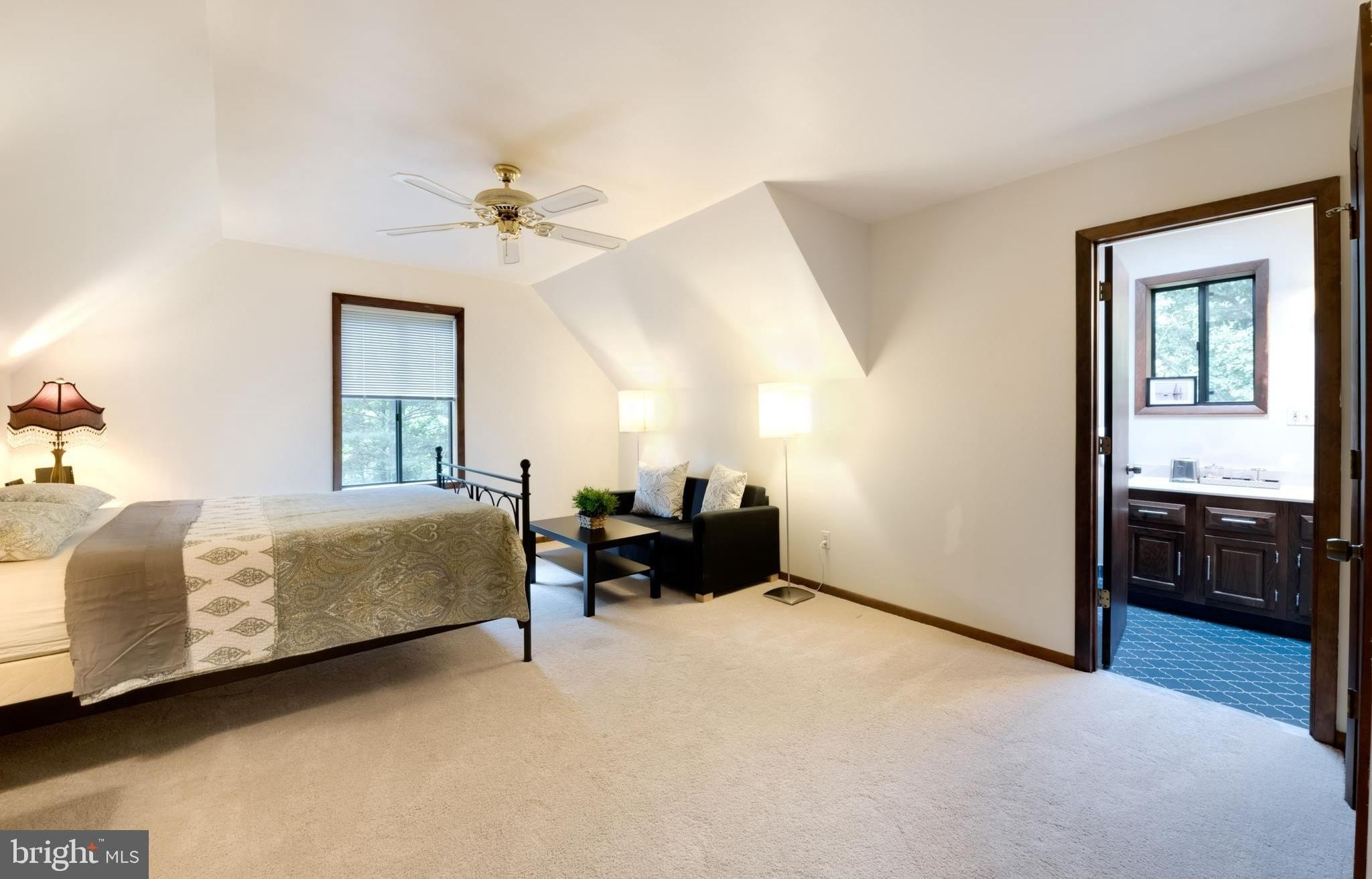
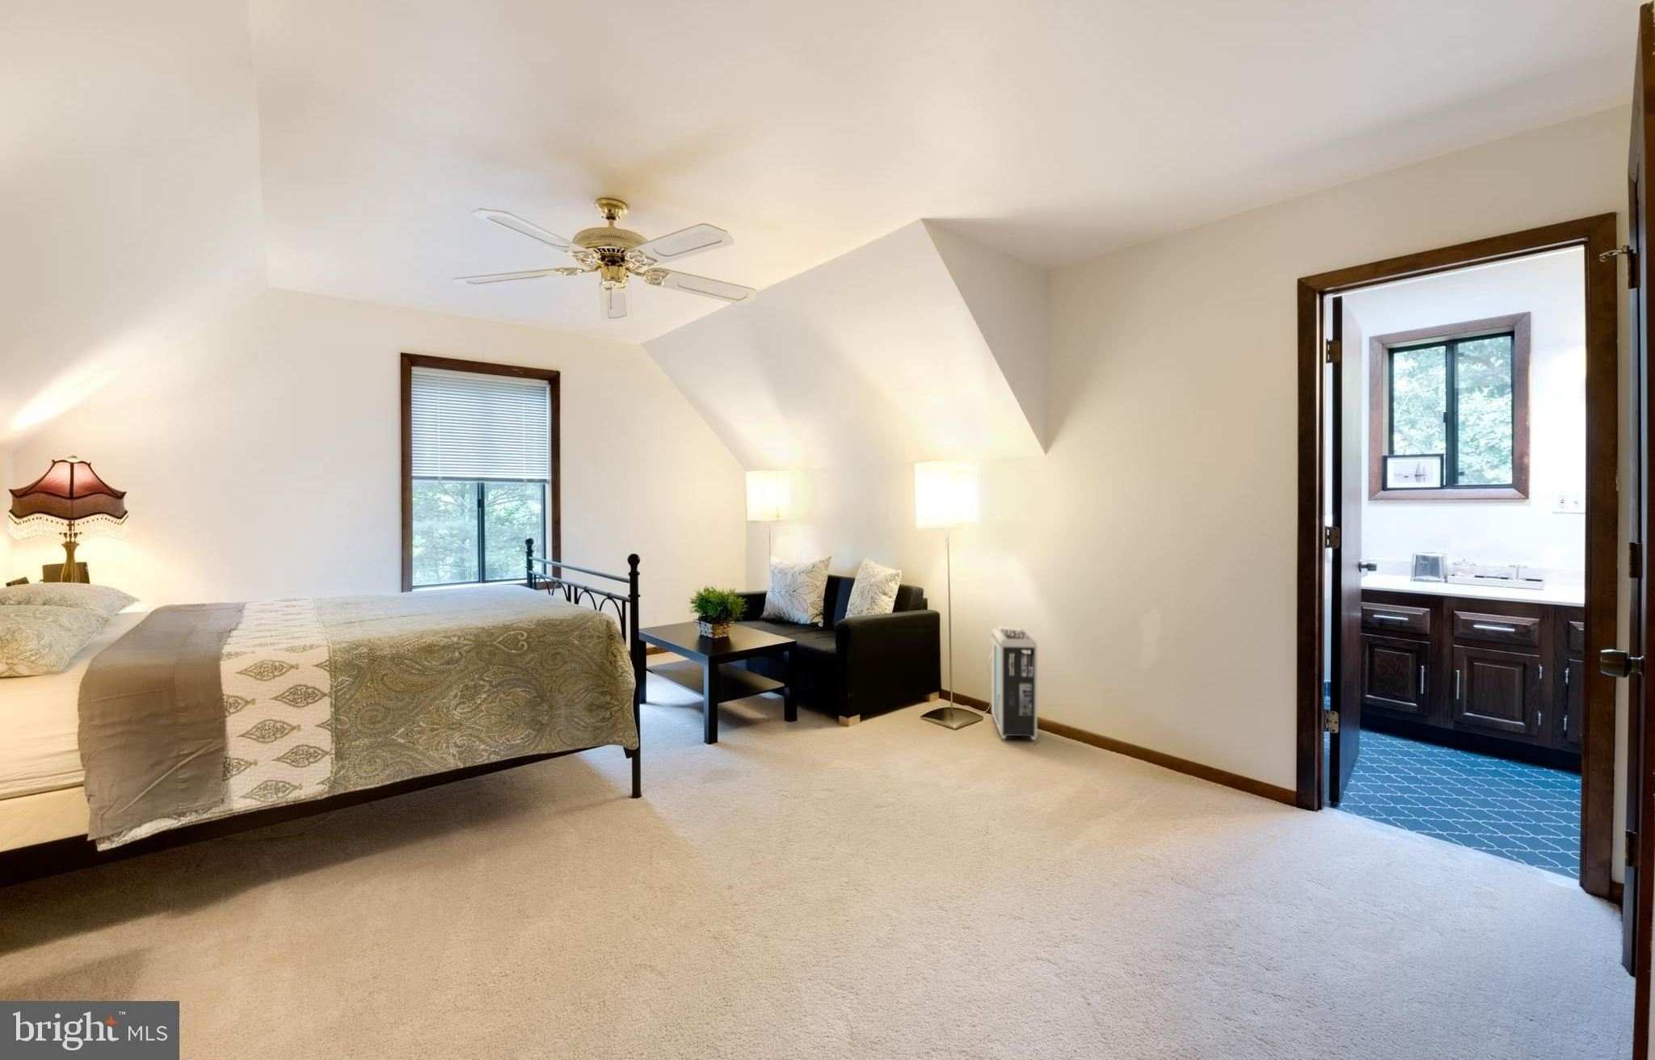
+ air purifier [990,625,1039,740]
